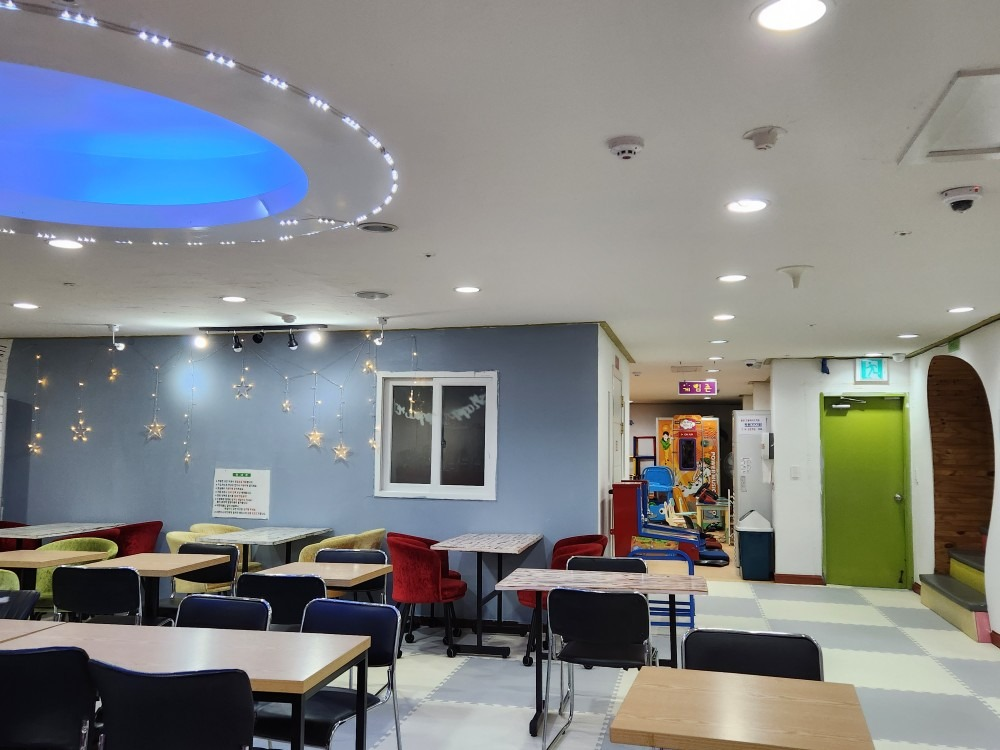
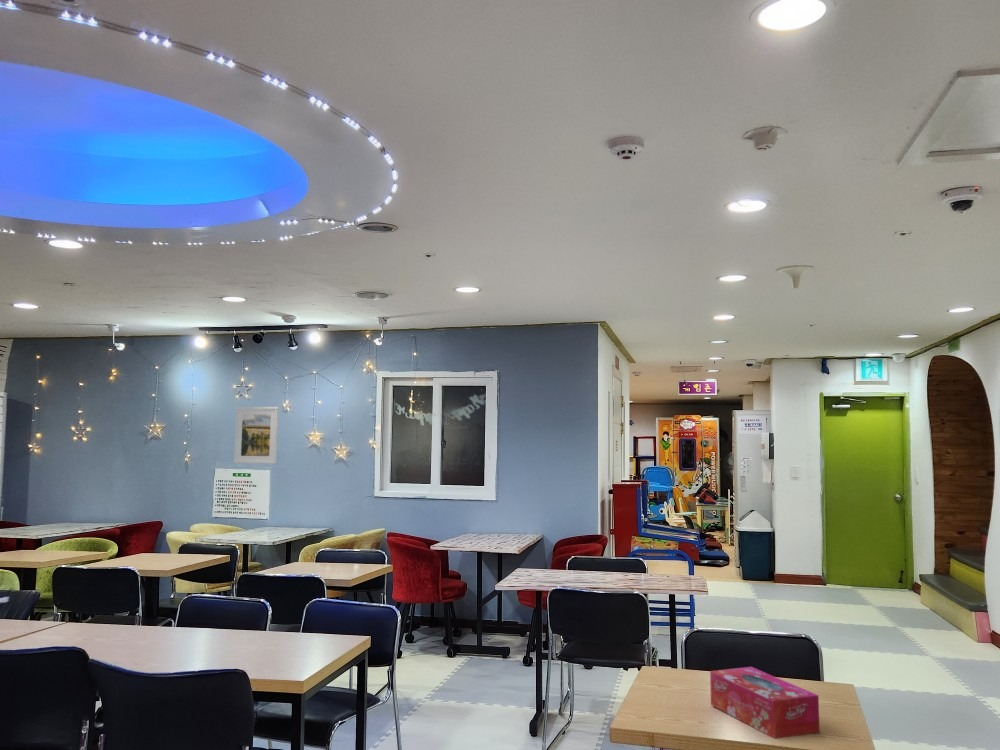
+ tissue box [709,666,821,740]
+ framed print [233,406,280,465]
